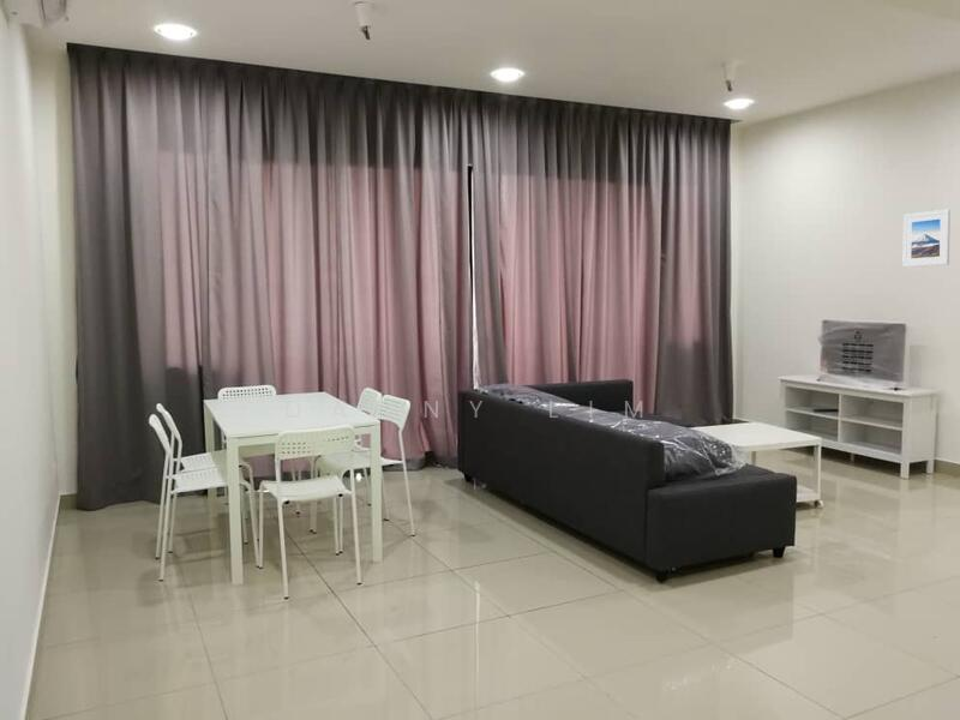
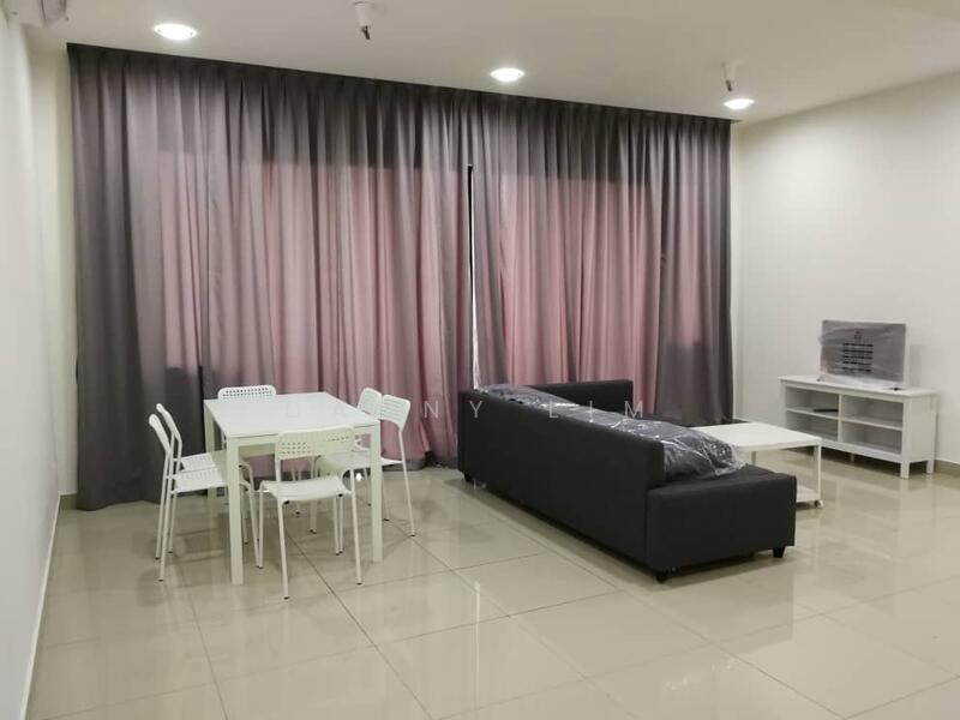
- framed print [901,209,952,269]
